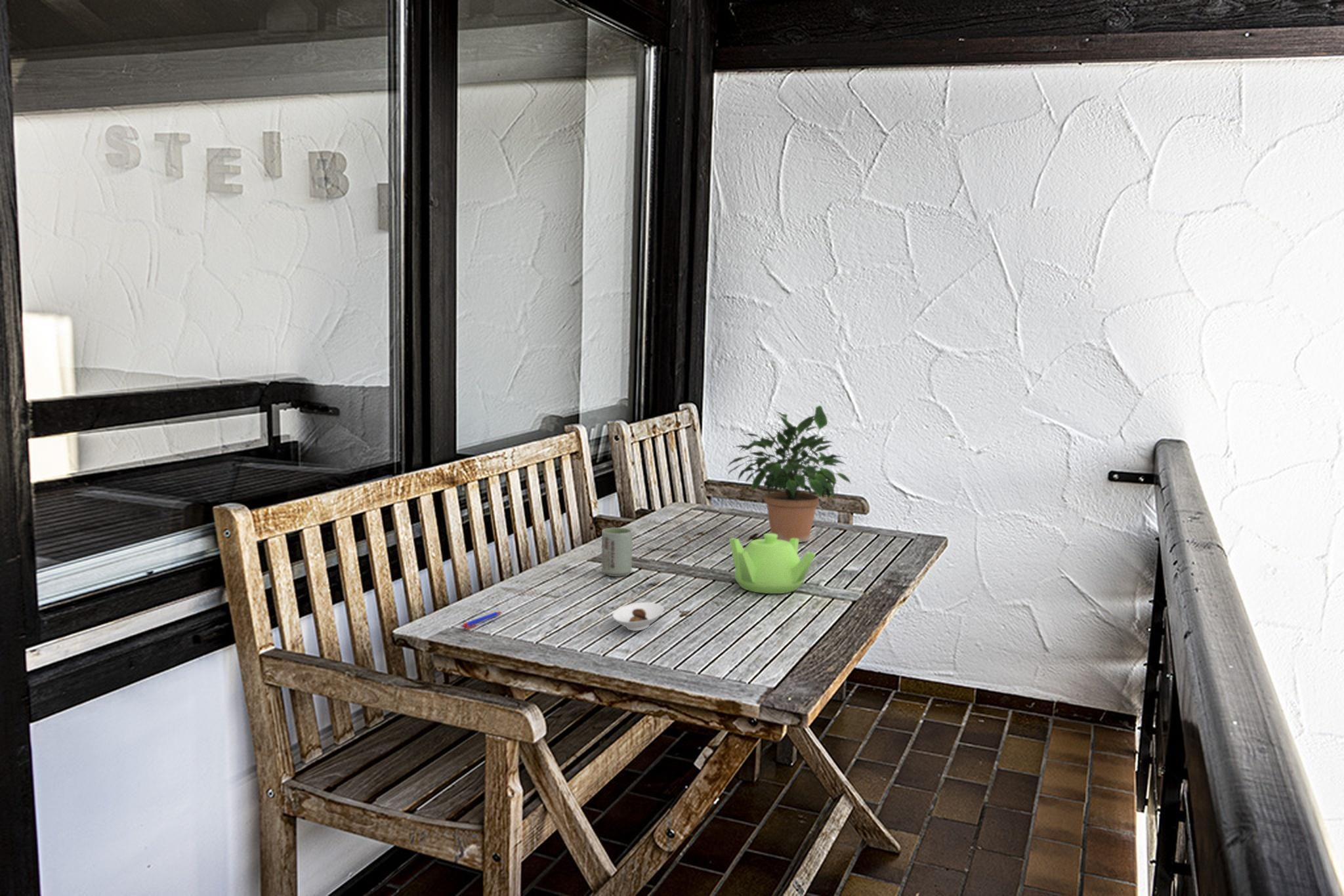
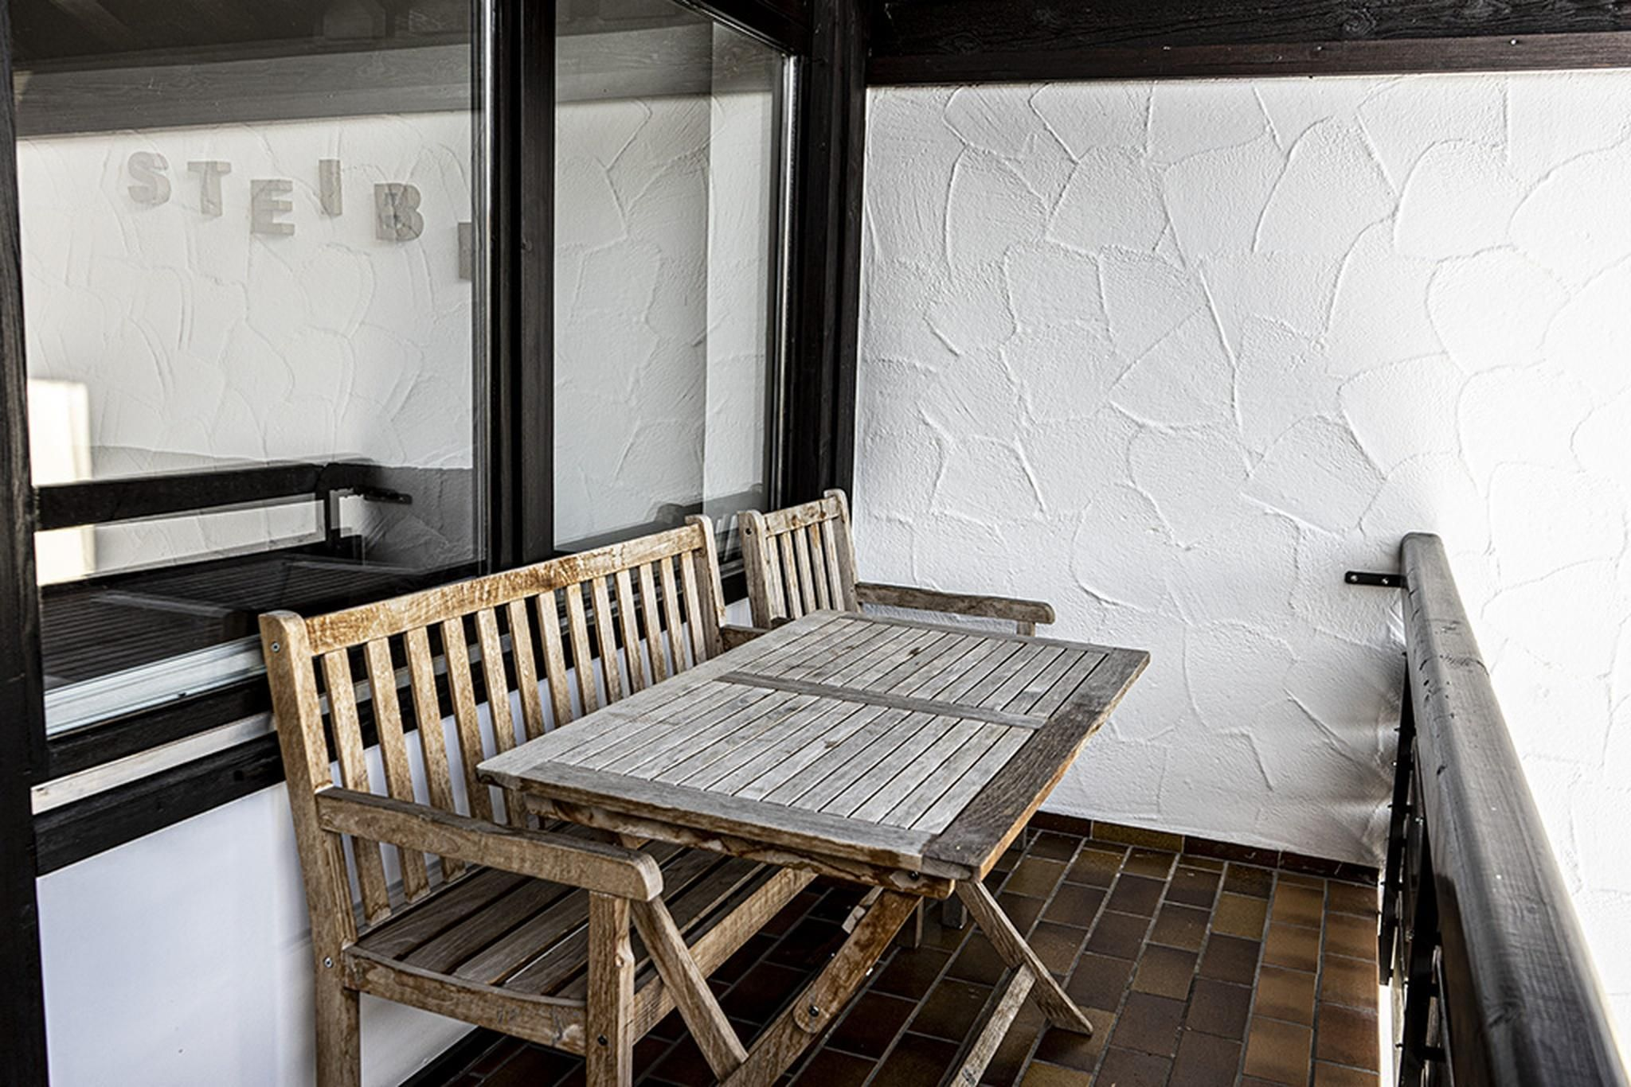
- teapot [728,533,816,594]
- cup [601,527,633,577]
- saucer [612,601,664,632]
- pen [461,611,503,630]
- potted plant [726,405,852,543]
